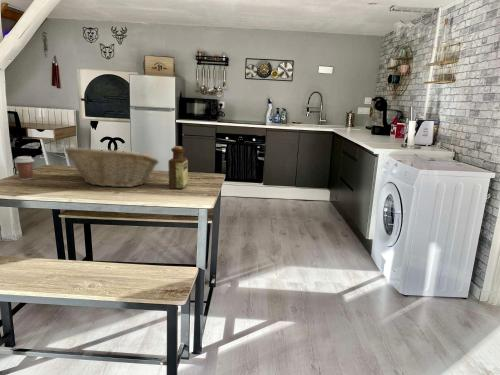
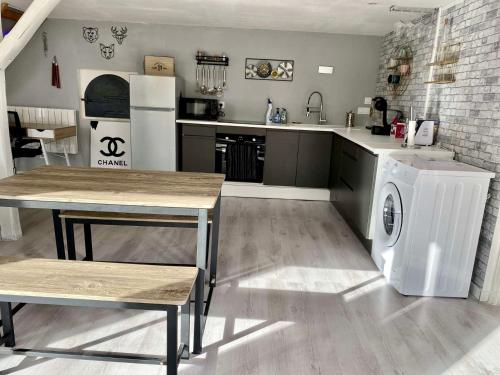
- bottle [167,145,189,190]
- fruit basket [64,146,160,188]
- coffee cup [14,155,35,181]
